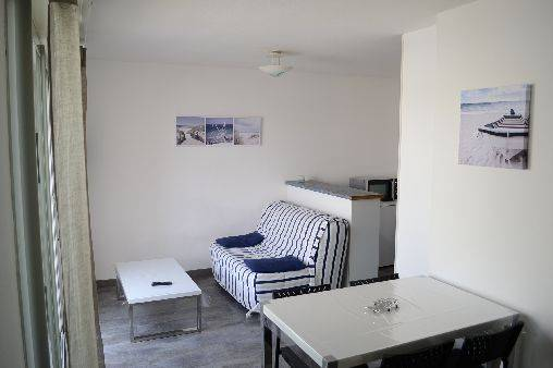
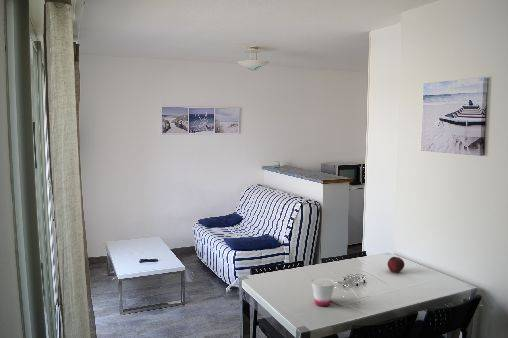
+ fruit [387,256,405,274]
+ cup [310,277,335,307]
